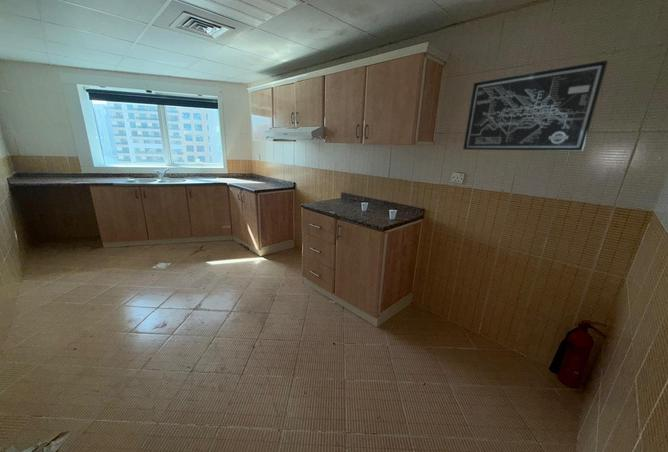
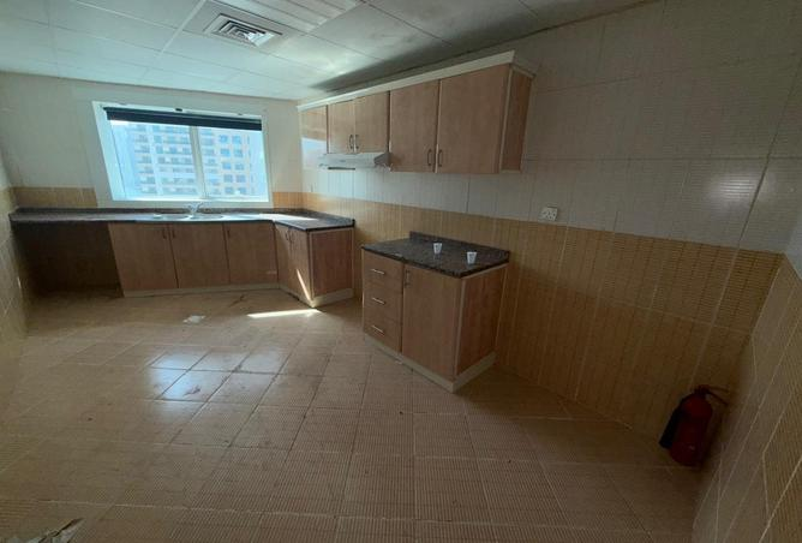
- wall art [462,59,609,152]
